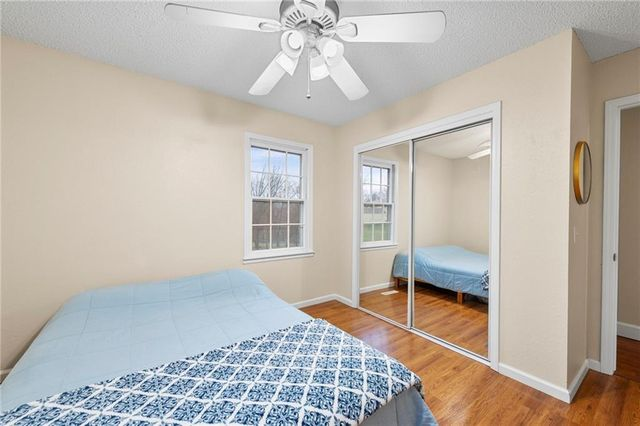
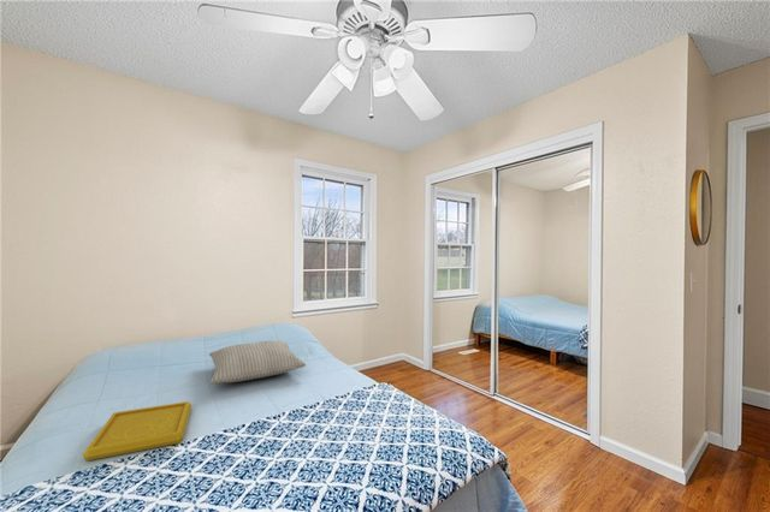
+ pillow [208,339,307,385]
+ serving tray [82,400,192,462]
